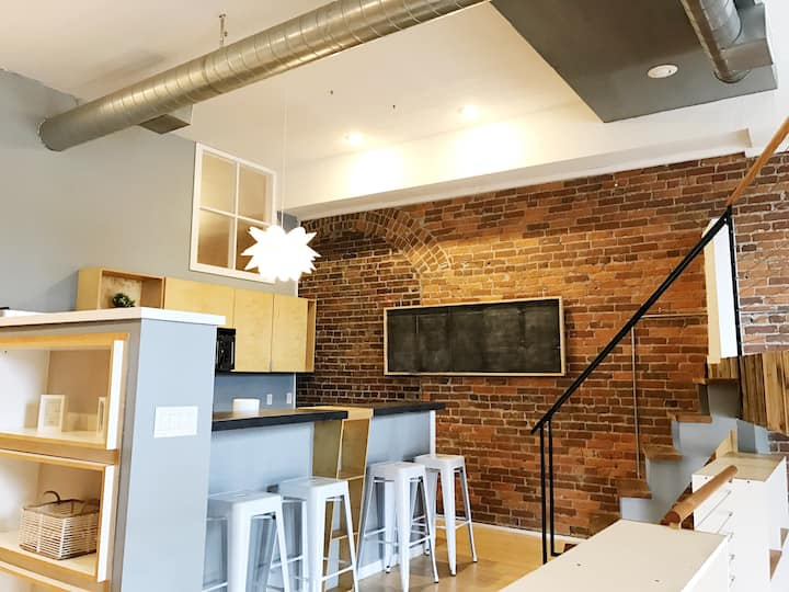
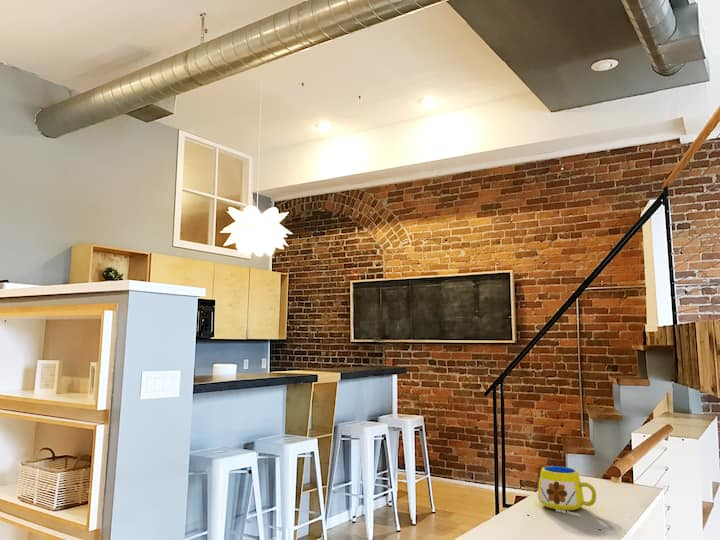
+ mug [537,465,597,517]
